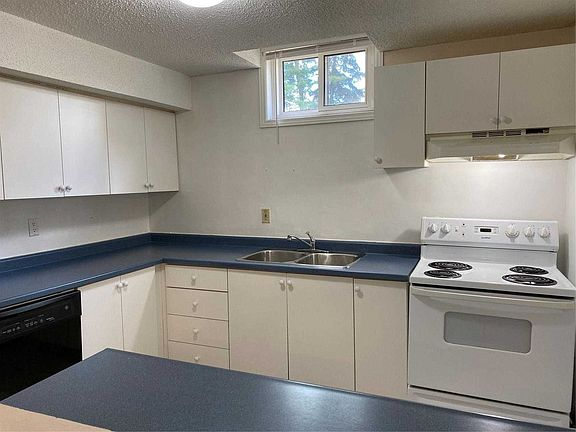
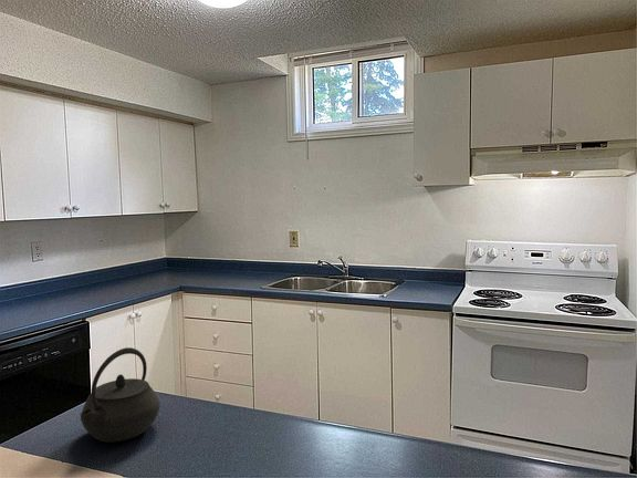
+ kettle [79,346,161,444]
